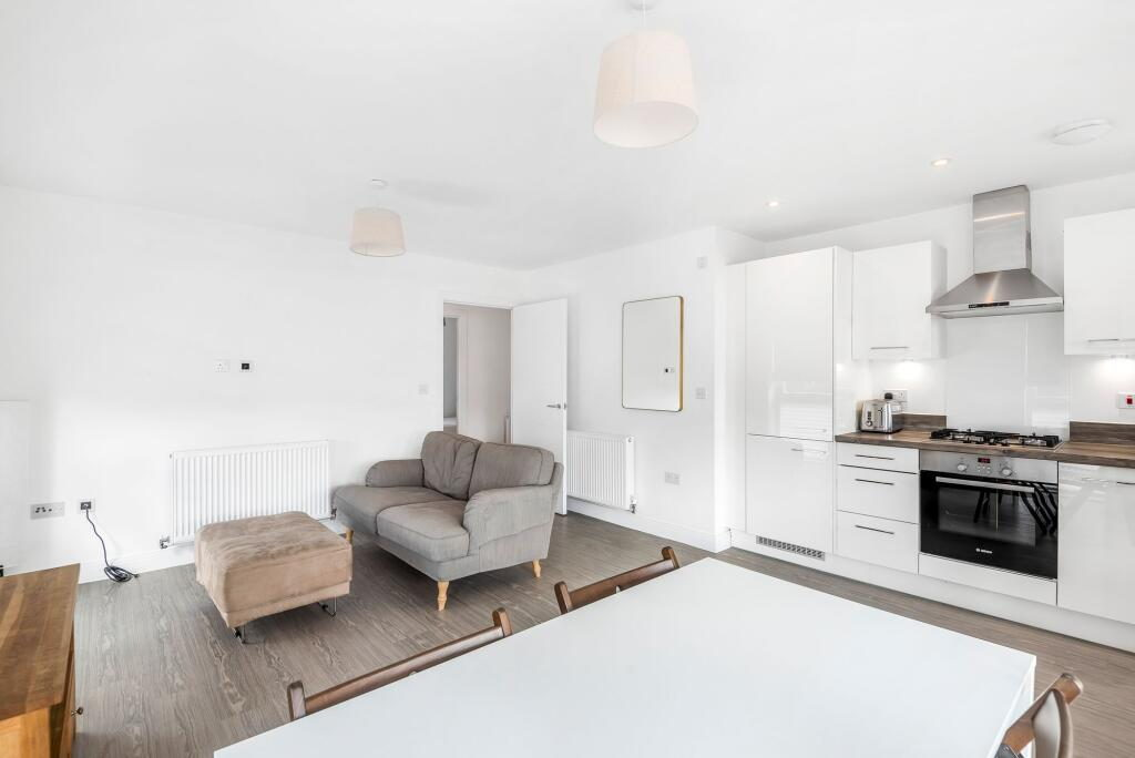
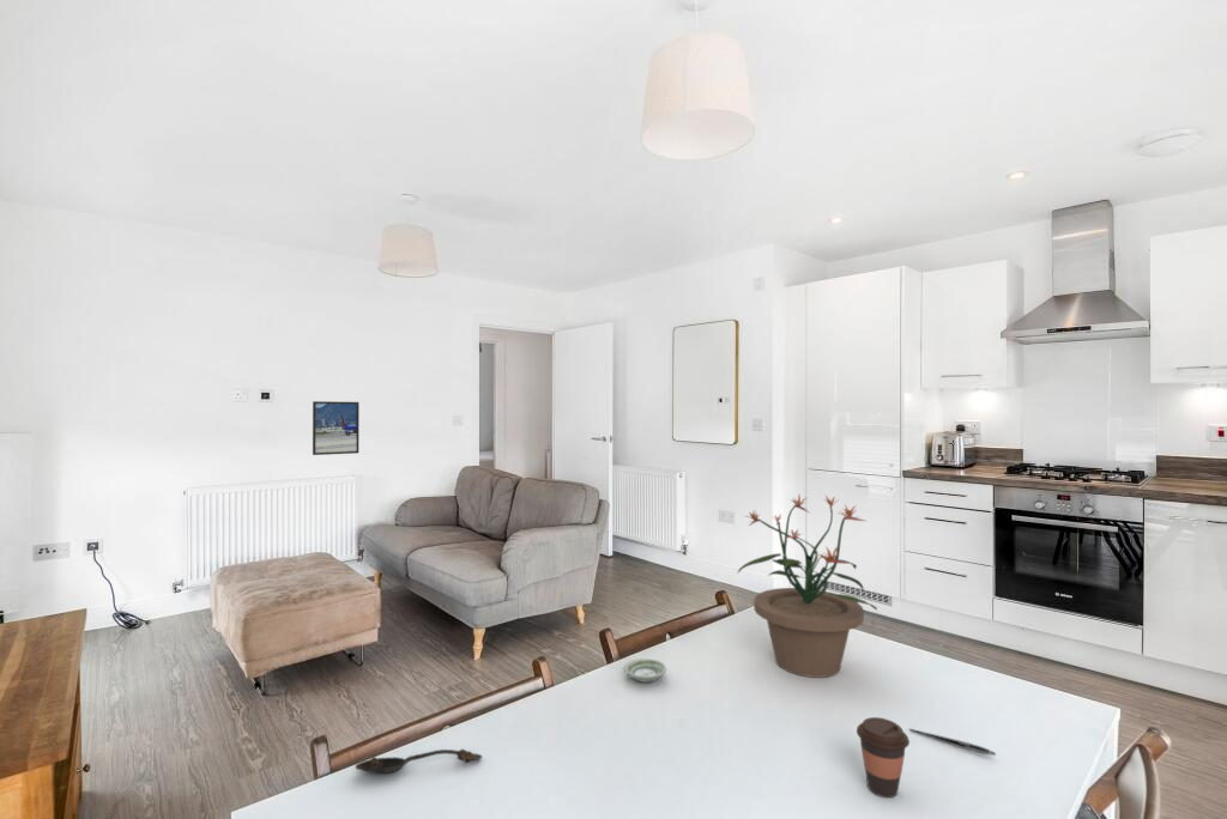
+ pen [908,728,997,757]
+ saucer [623,657,667,684]
+ coffee cup [856,716,911,799]
+ potted plant [736,493,878,679]
+ spoon [355,748,483,774]
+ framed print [312,400,361,456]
